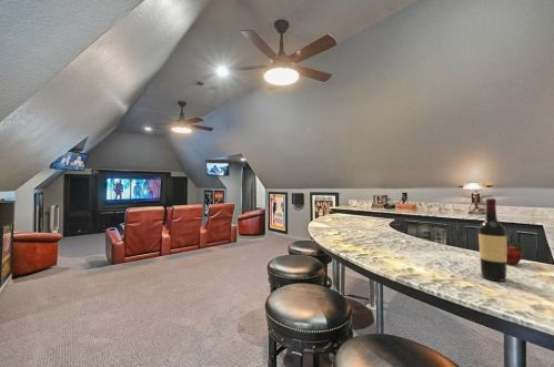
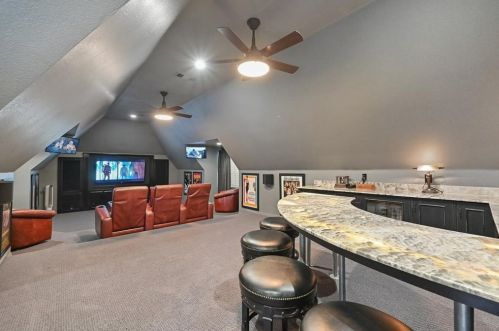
- fruit [506,239,525,265]
- wine bottle [477,197,507,282]
